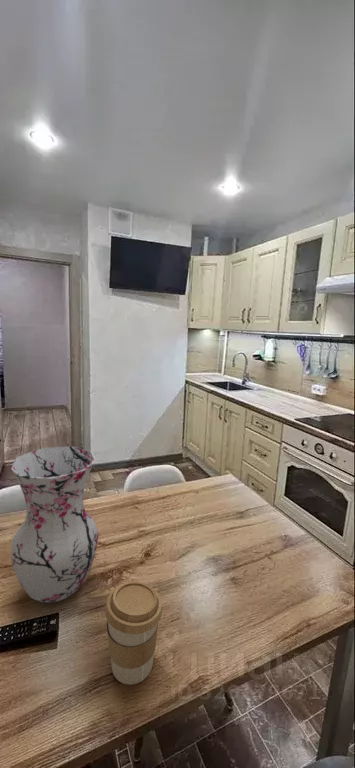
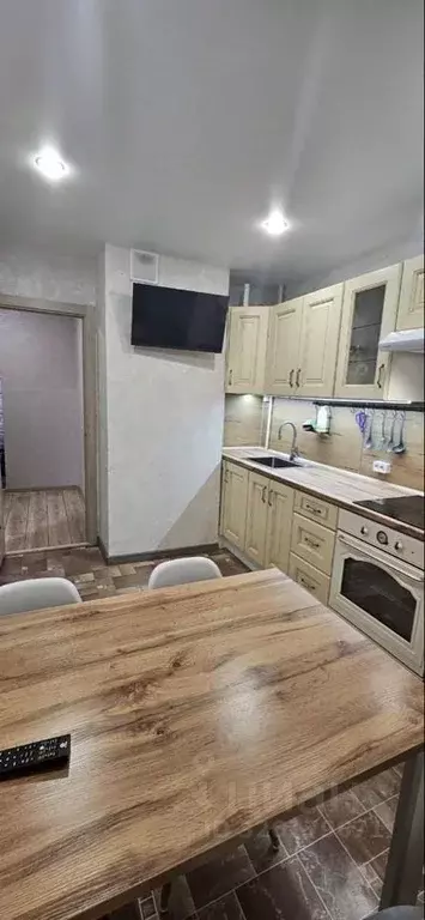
- coffee cup [104,580,163,686]
- vase [10,445,100,604]
